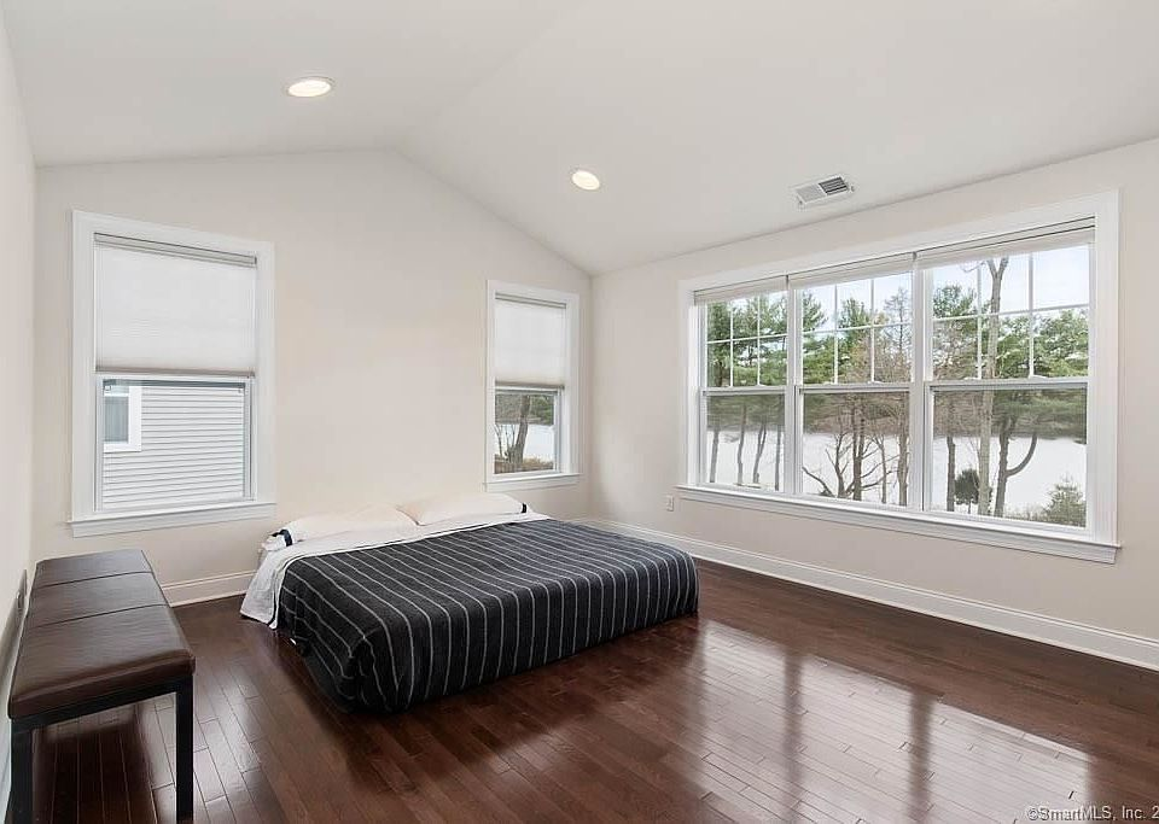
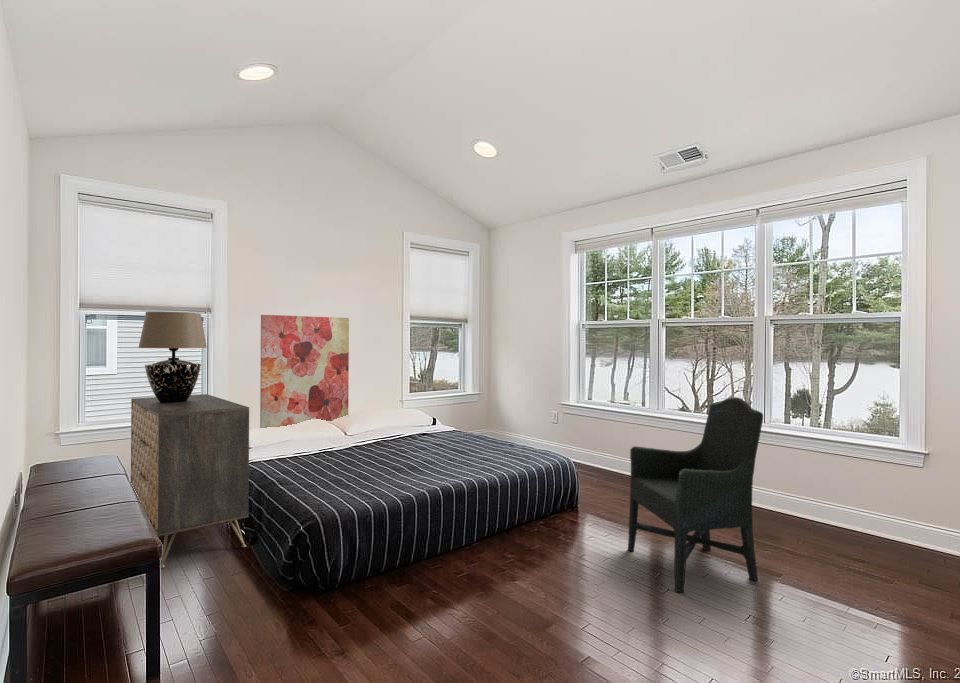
+ dresser [130,393,250,569]
+ chair [627,396,764,594]
+ table lamp [137,311,208,403]
+ wall art [259,314,350,429]
